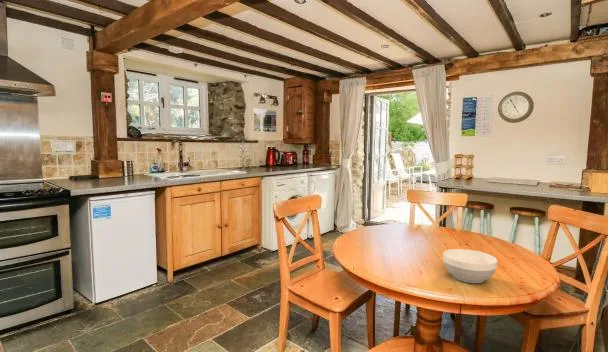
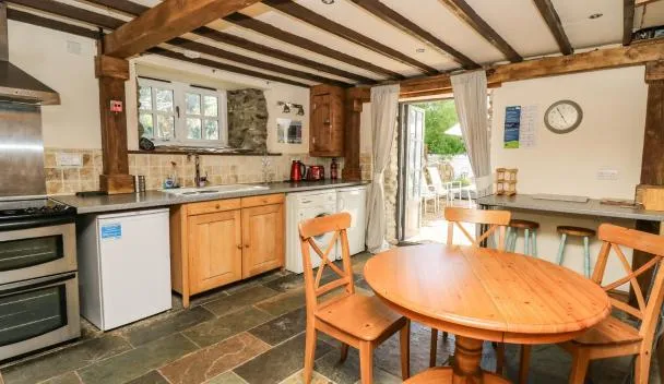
- bowl [442,248,498,284]
